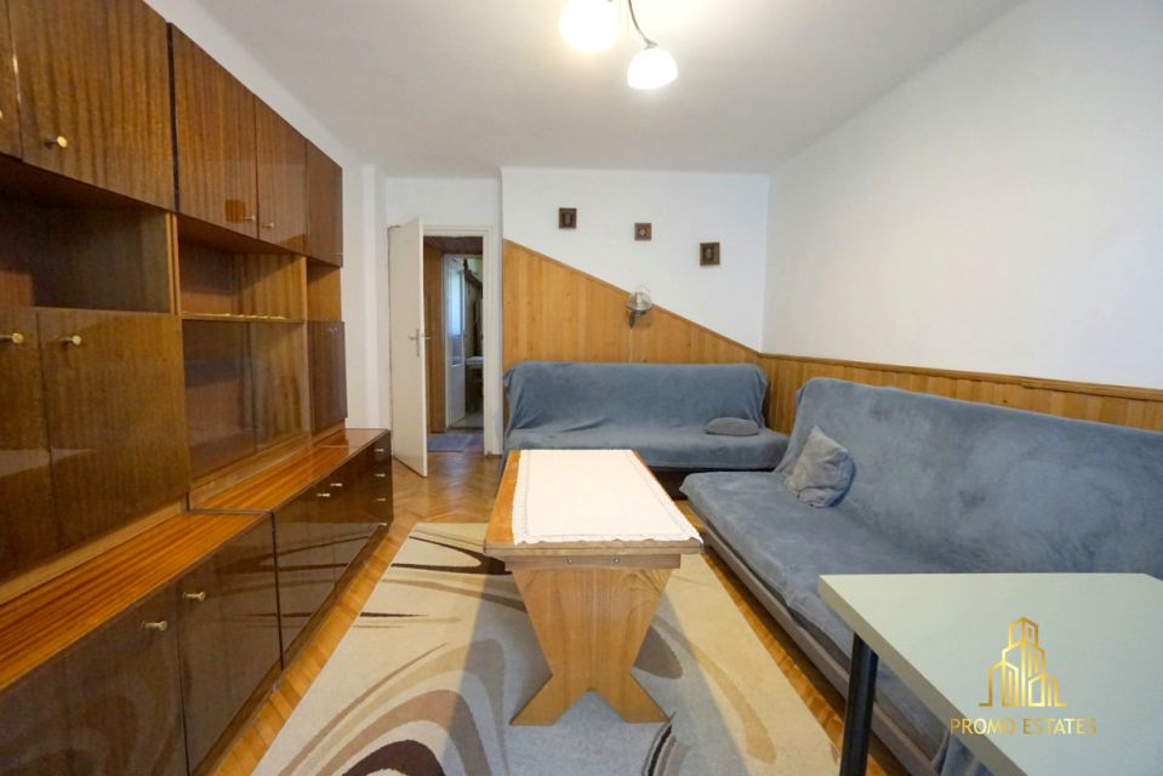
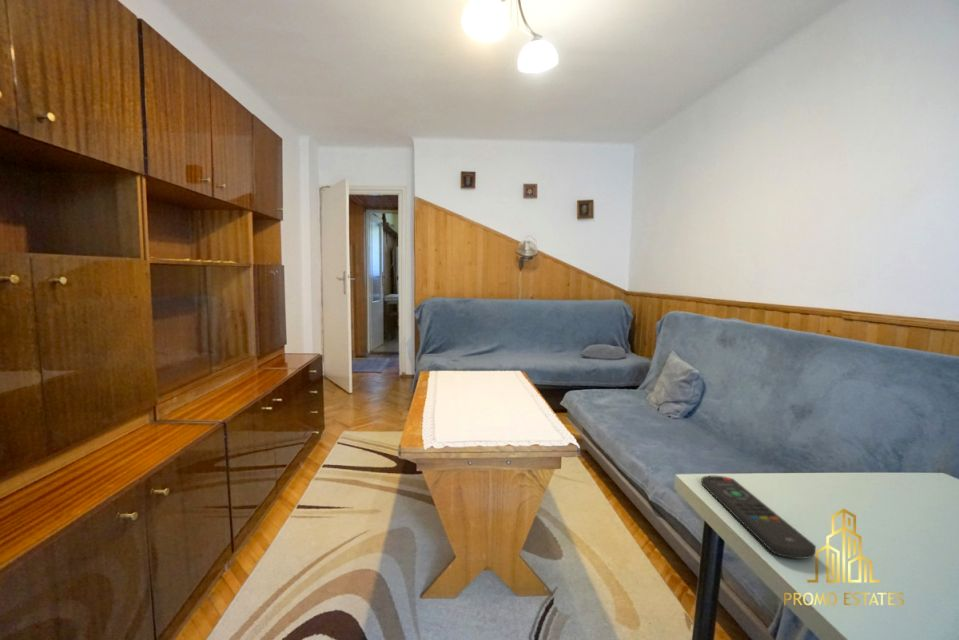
+ remote control [700,475,817,560]
